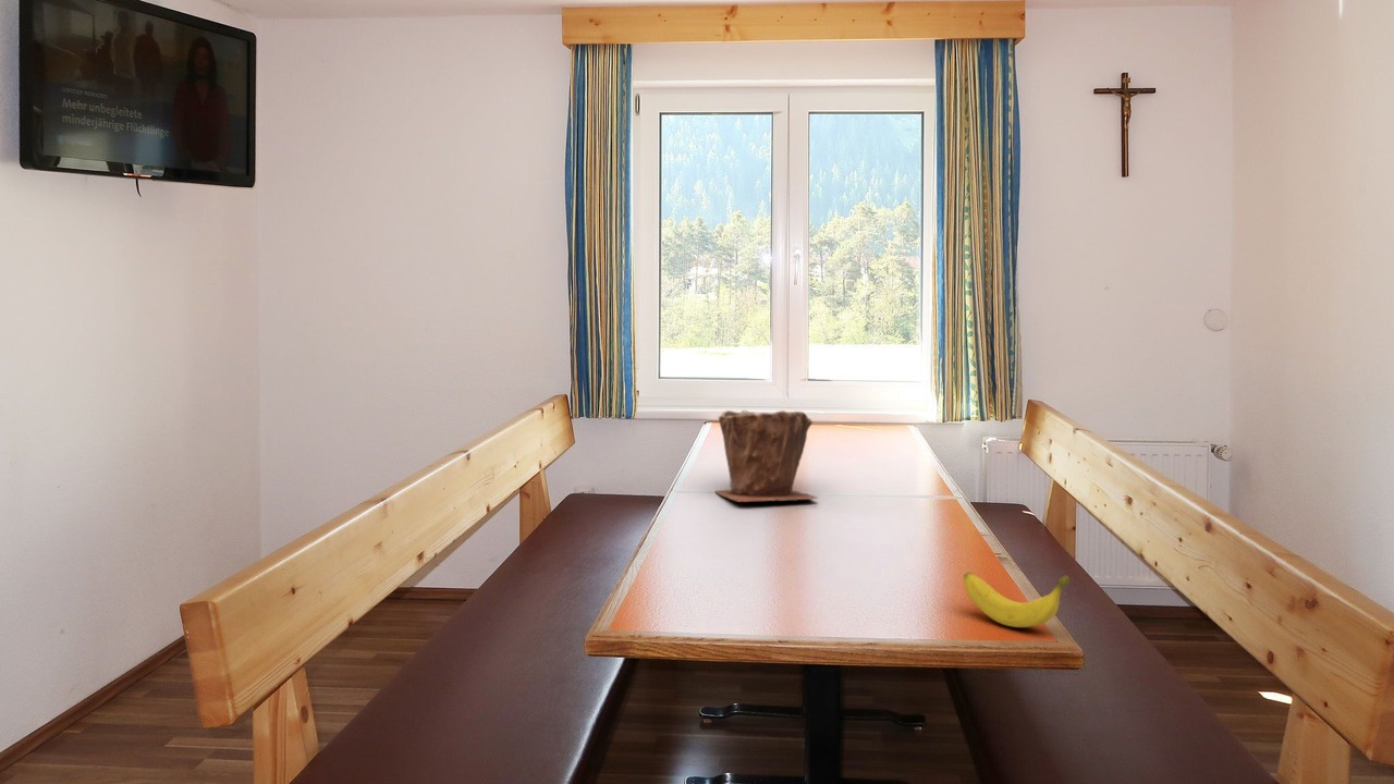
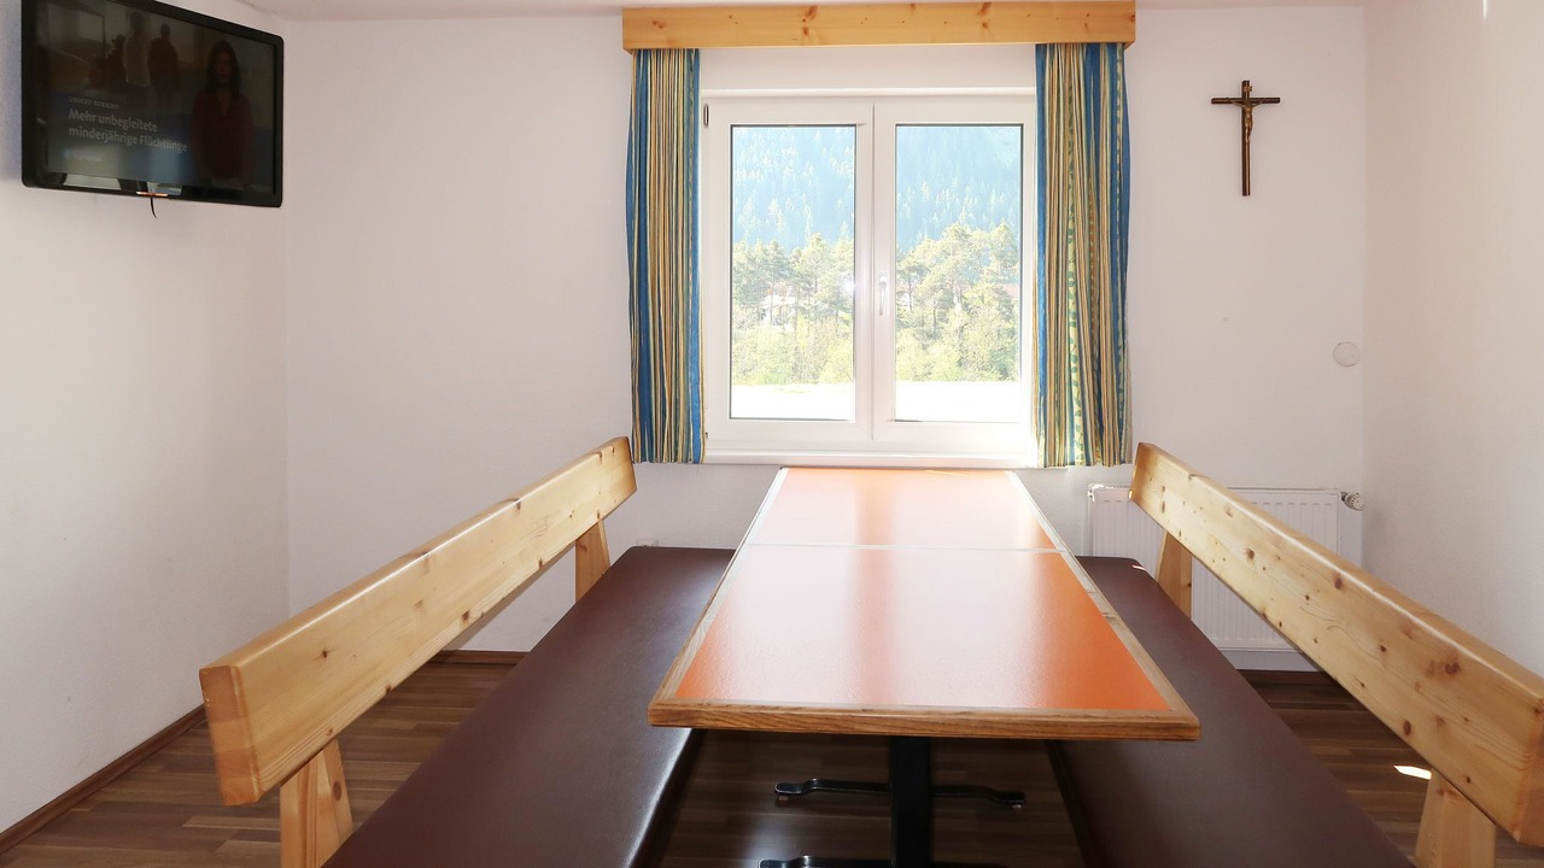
- banana [963,571,1071,628]
- plant pot [713,409,819,503]
